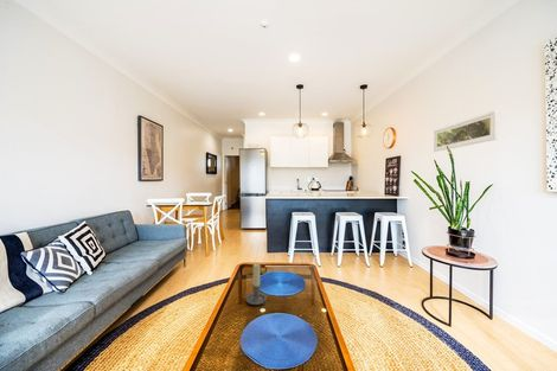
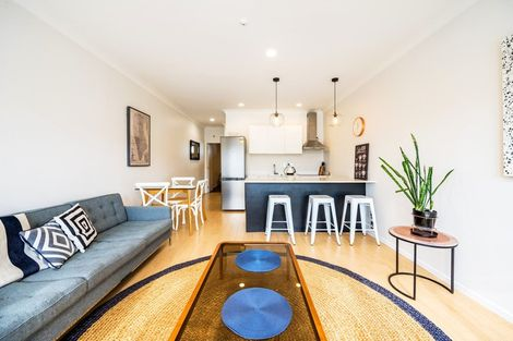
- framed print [433,109,499,153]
- candle holder [245,263,268,307]
